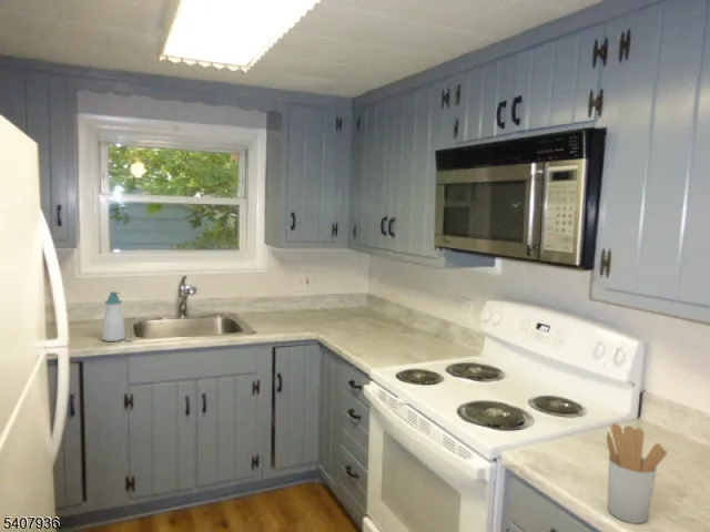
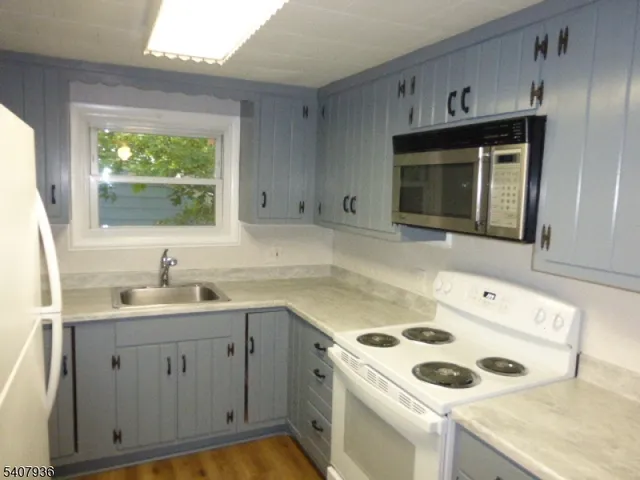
- soap bottle [101,290,125,342]
- utensil holder [606,422,668,524]
